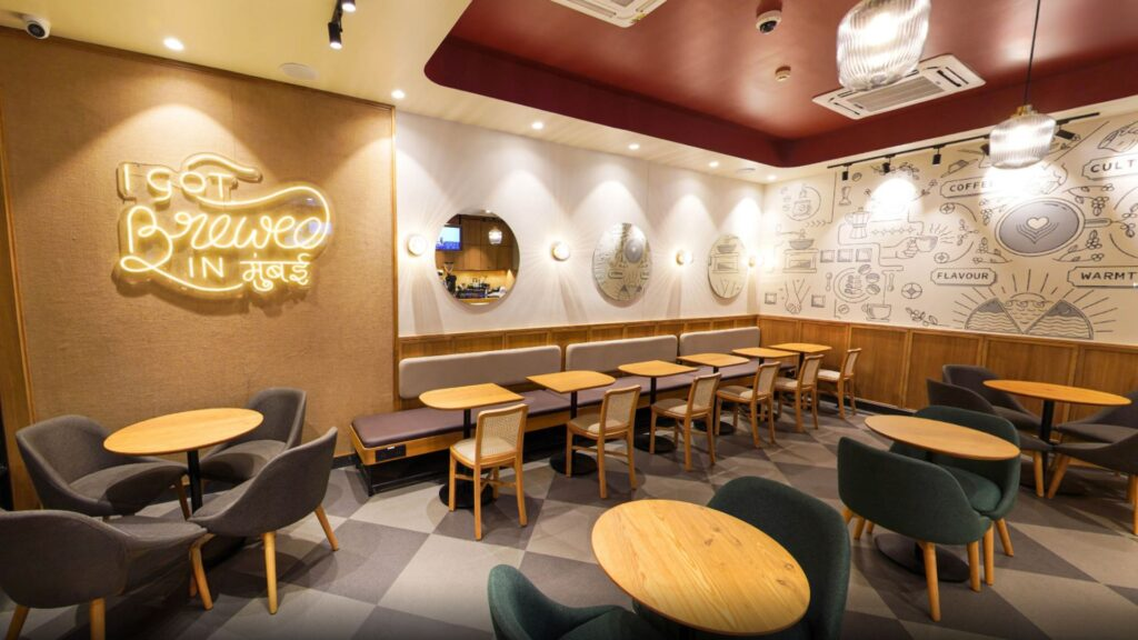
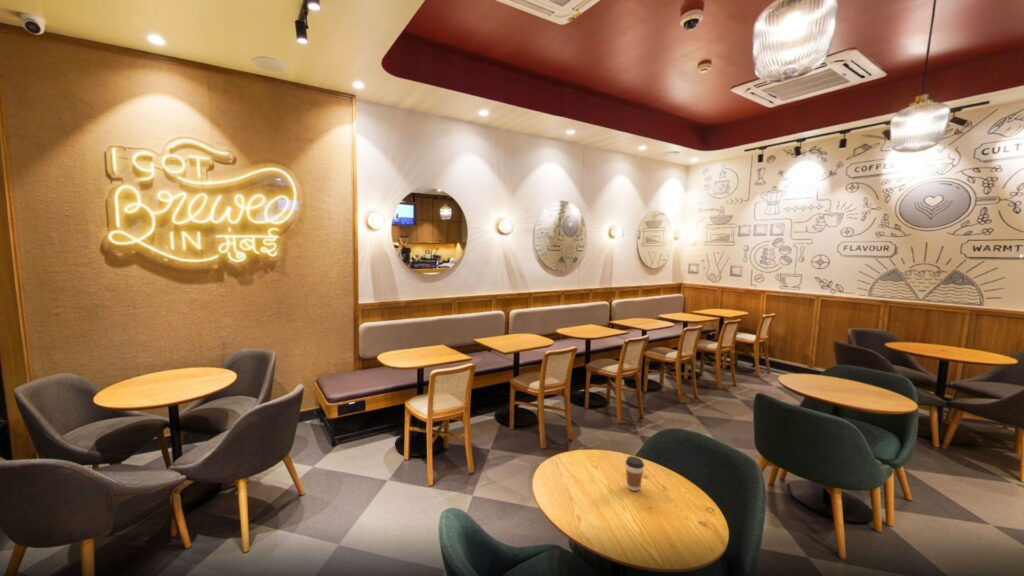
+ coffee cup [624,455,645,492]
